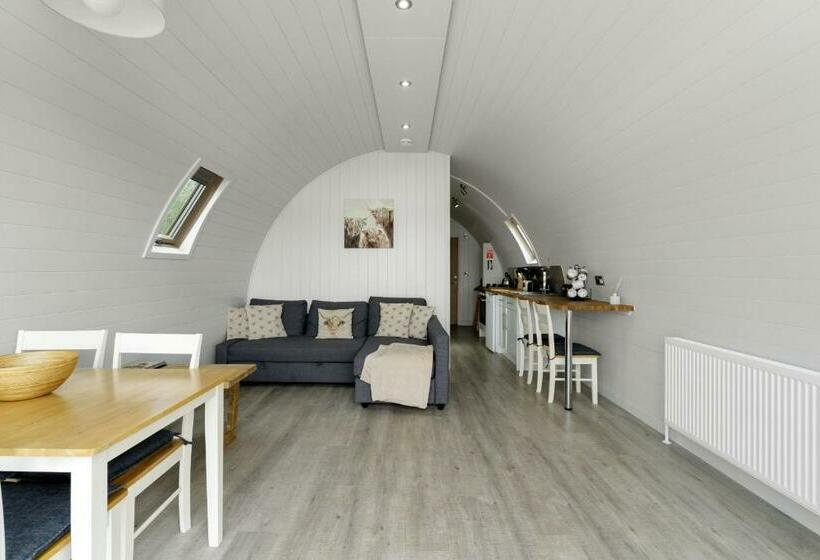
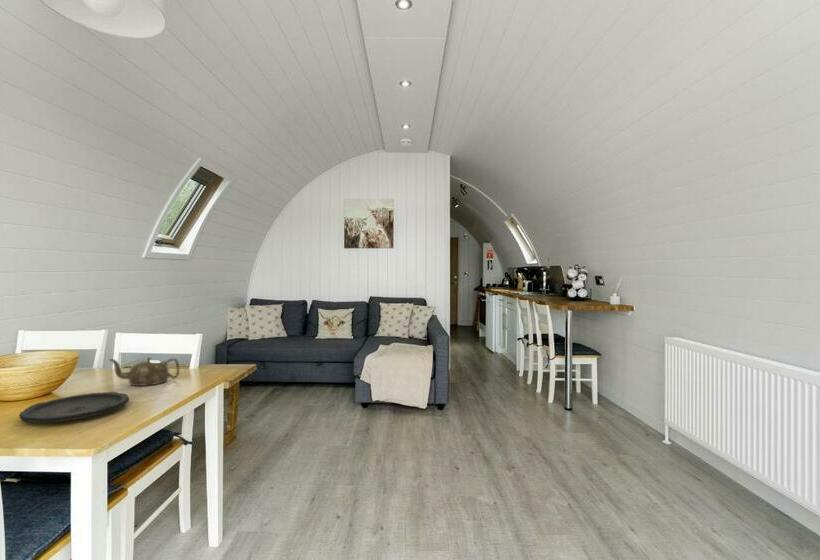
+ teapot [108,356,180,387]
+ plate [18,391,130,425]
